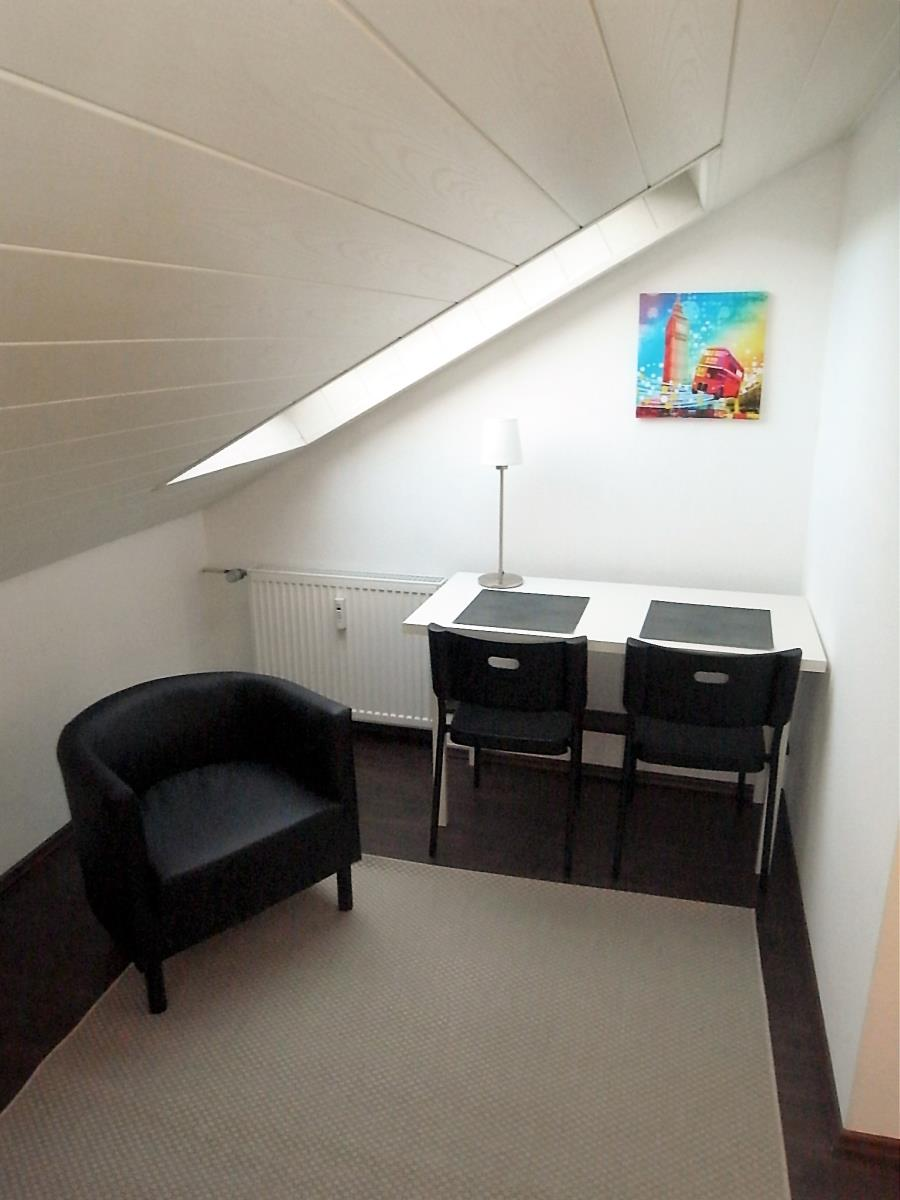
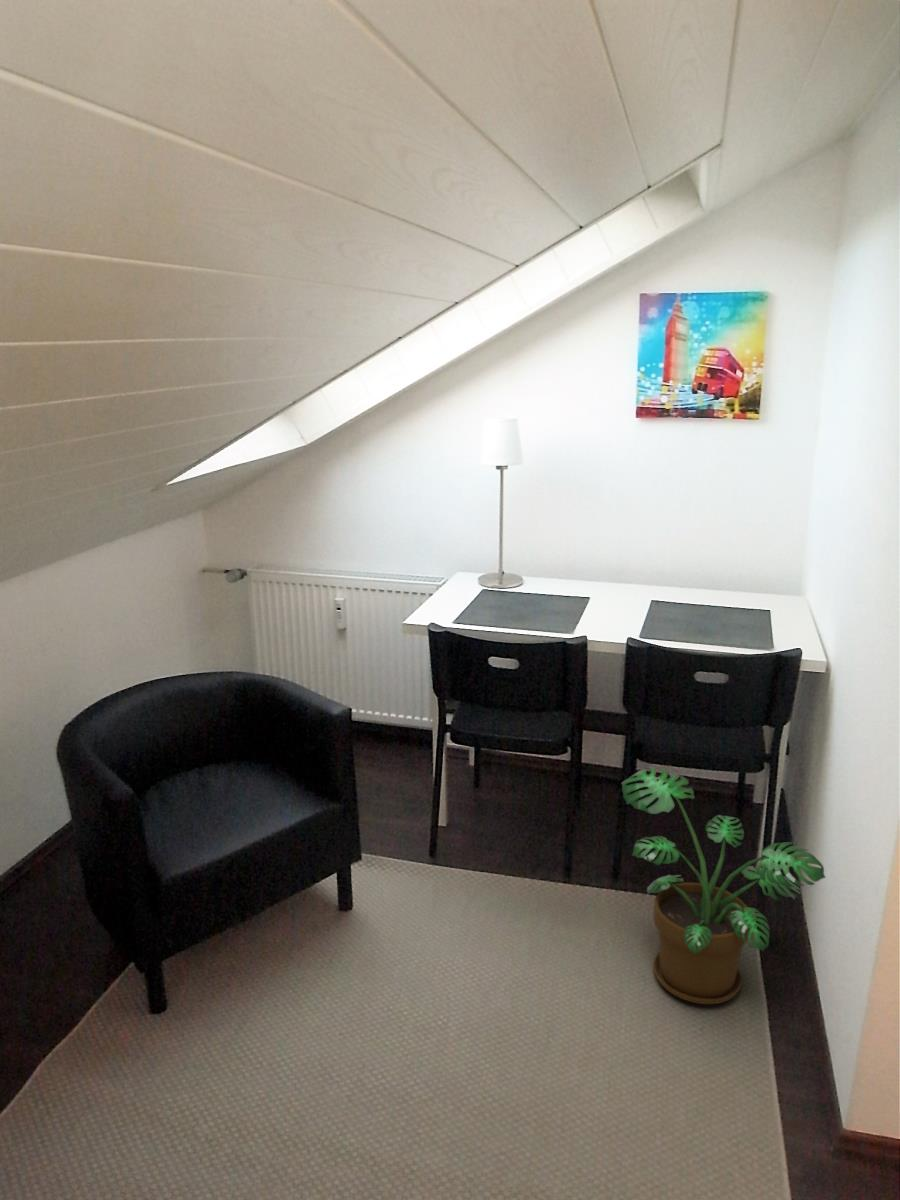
+ potted plant [621,766,827,1005]
